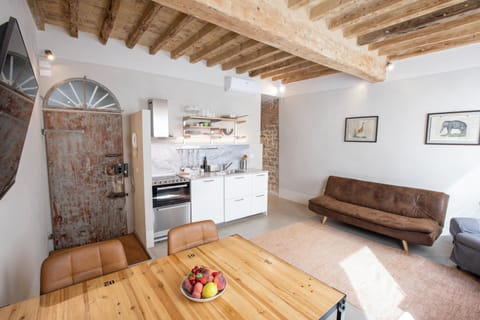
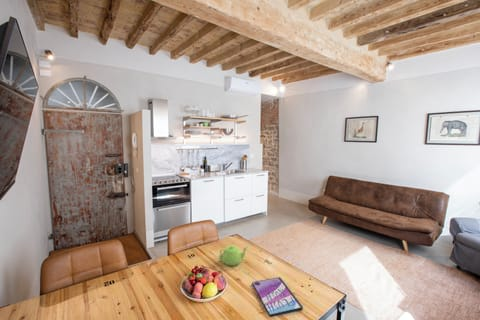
+ video game case [251,276,304,318]
+ teapot [218,244,249,267]
